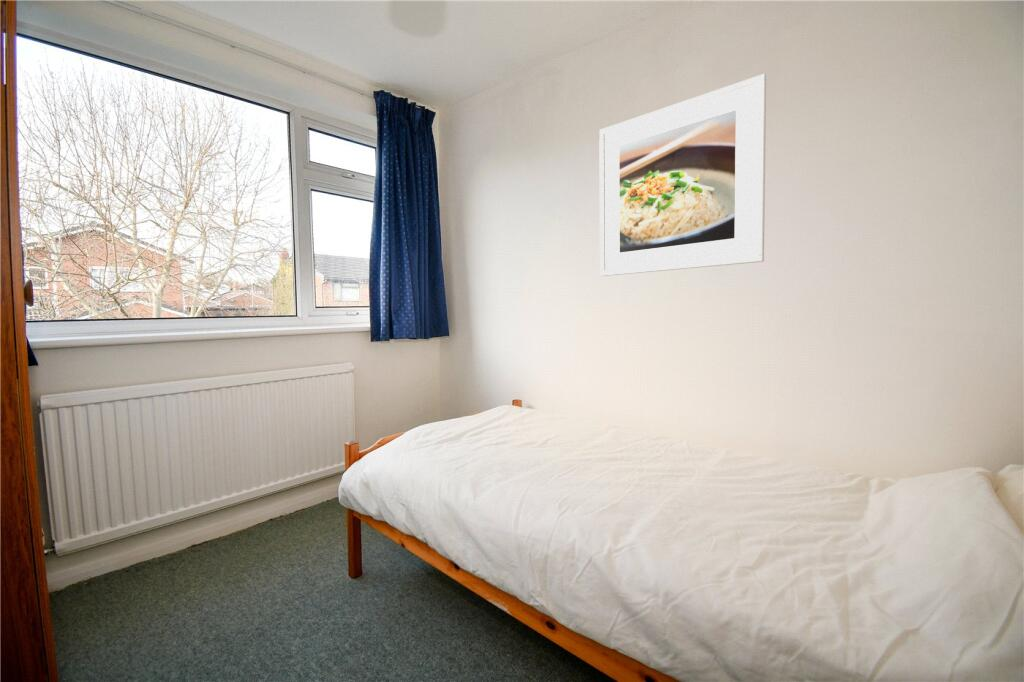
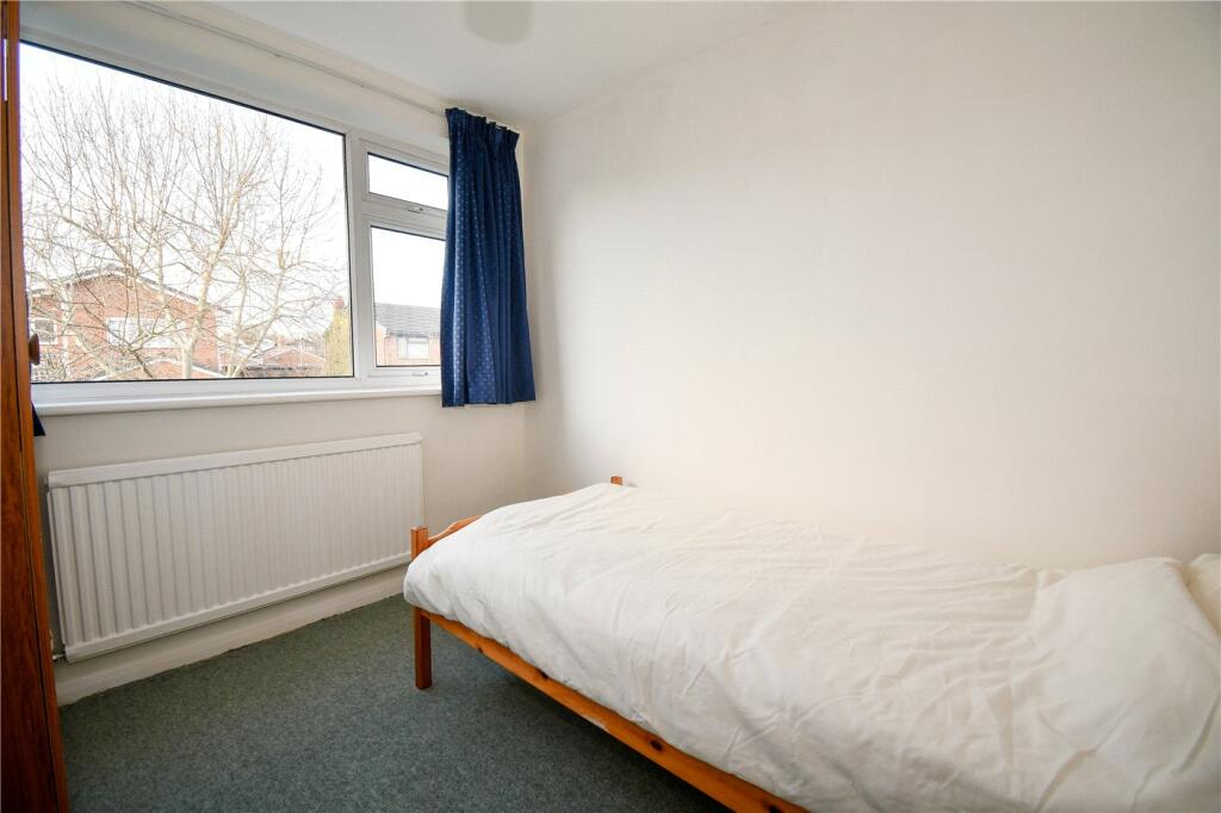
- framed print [598,73,767,277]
